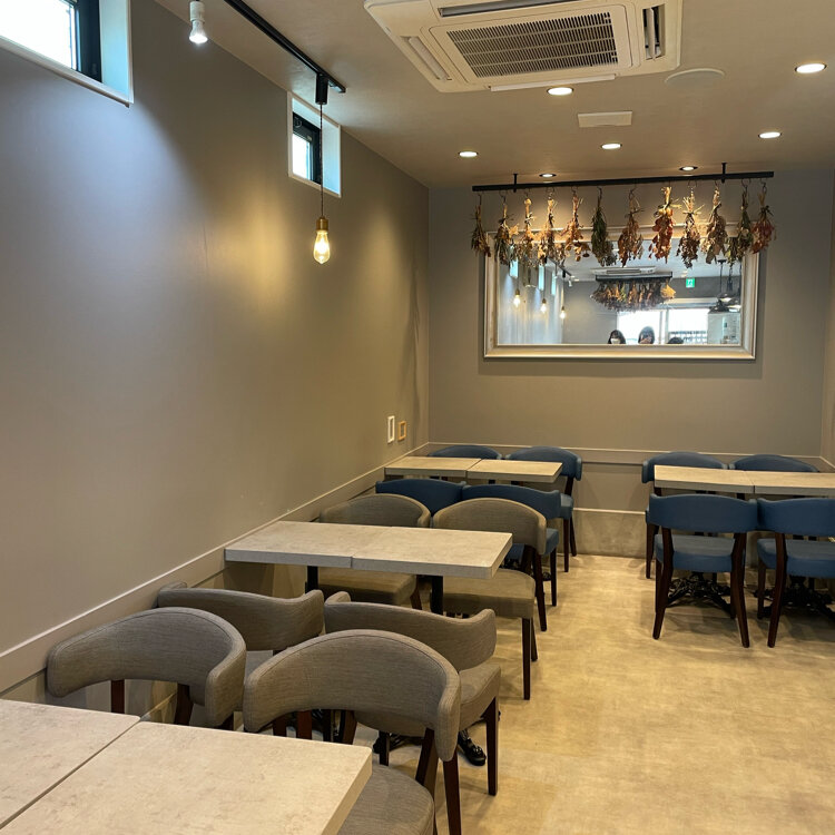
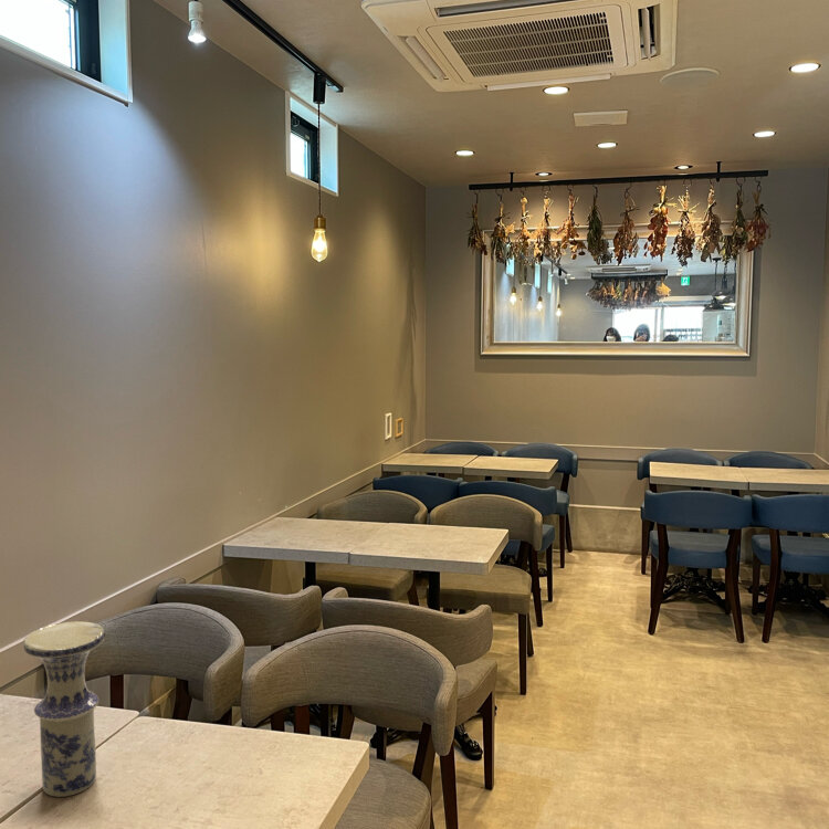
+ vase [22,620,106,798]
